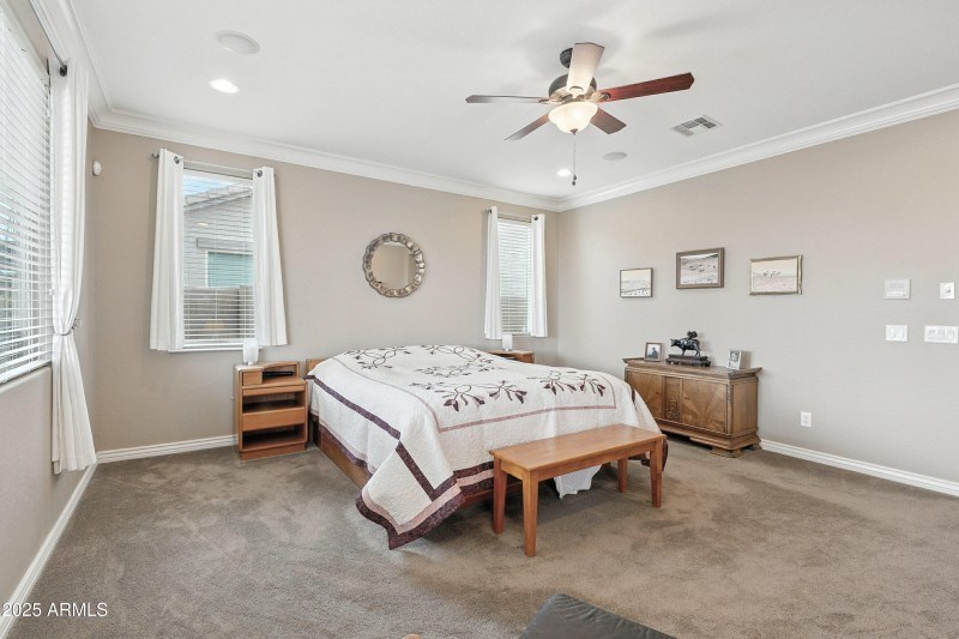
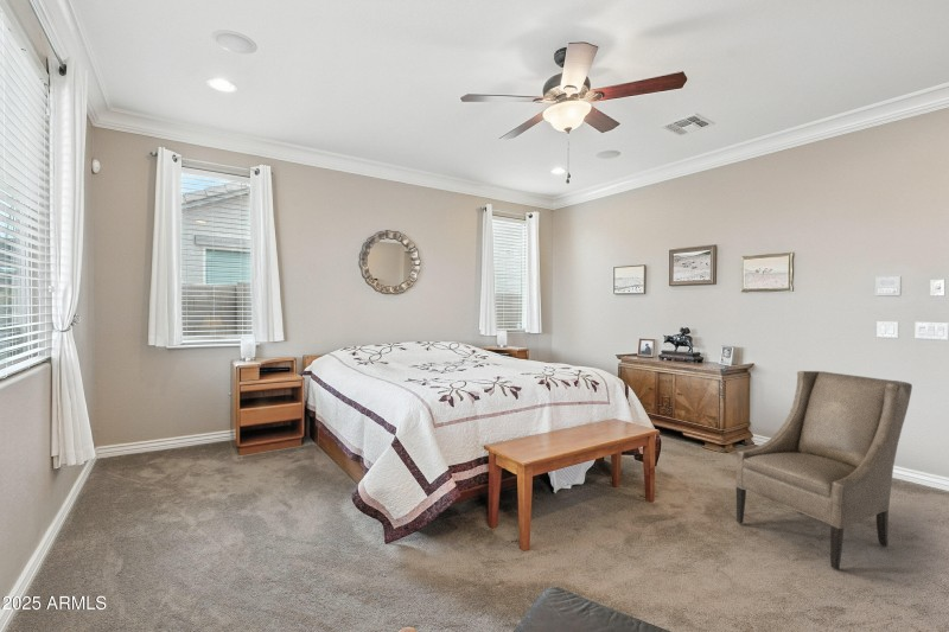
+ armchair [734,370,913,570]
